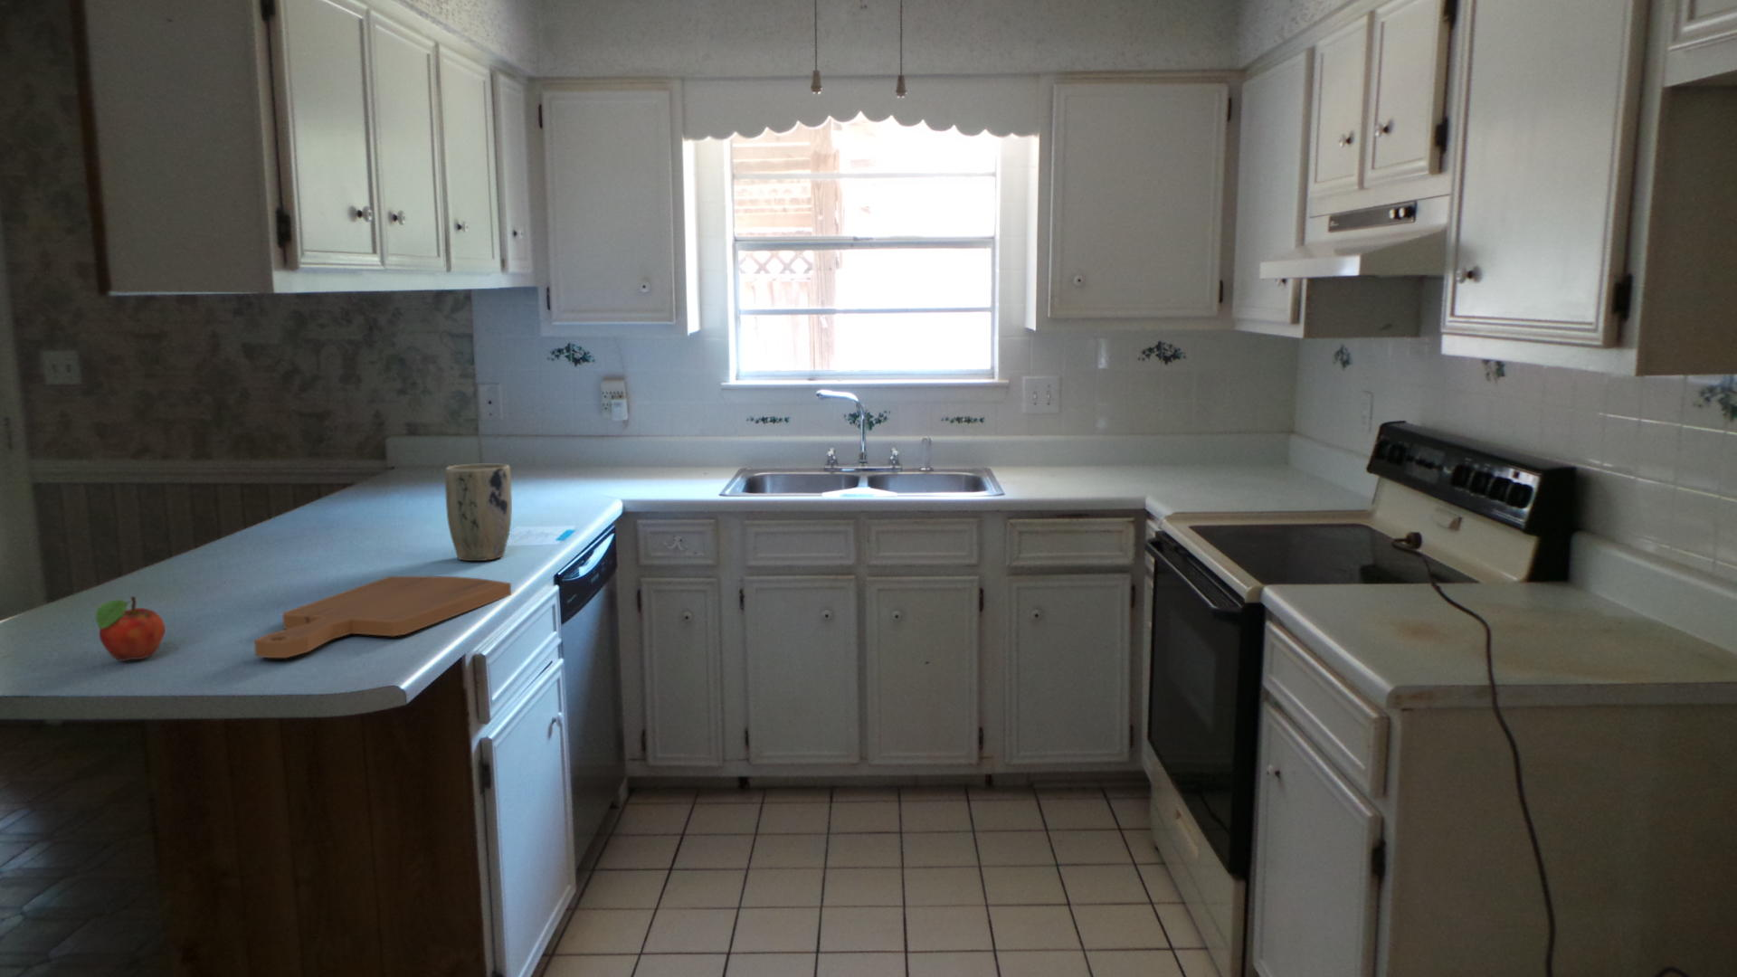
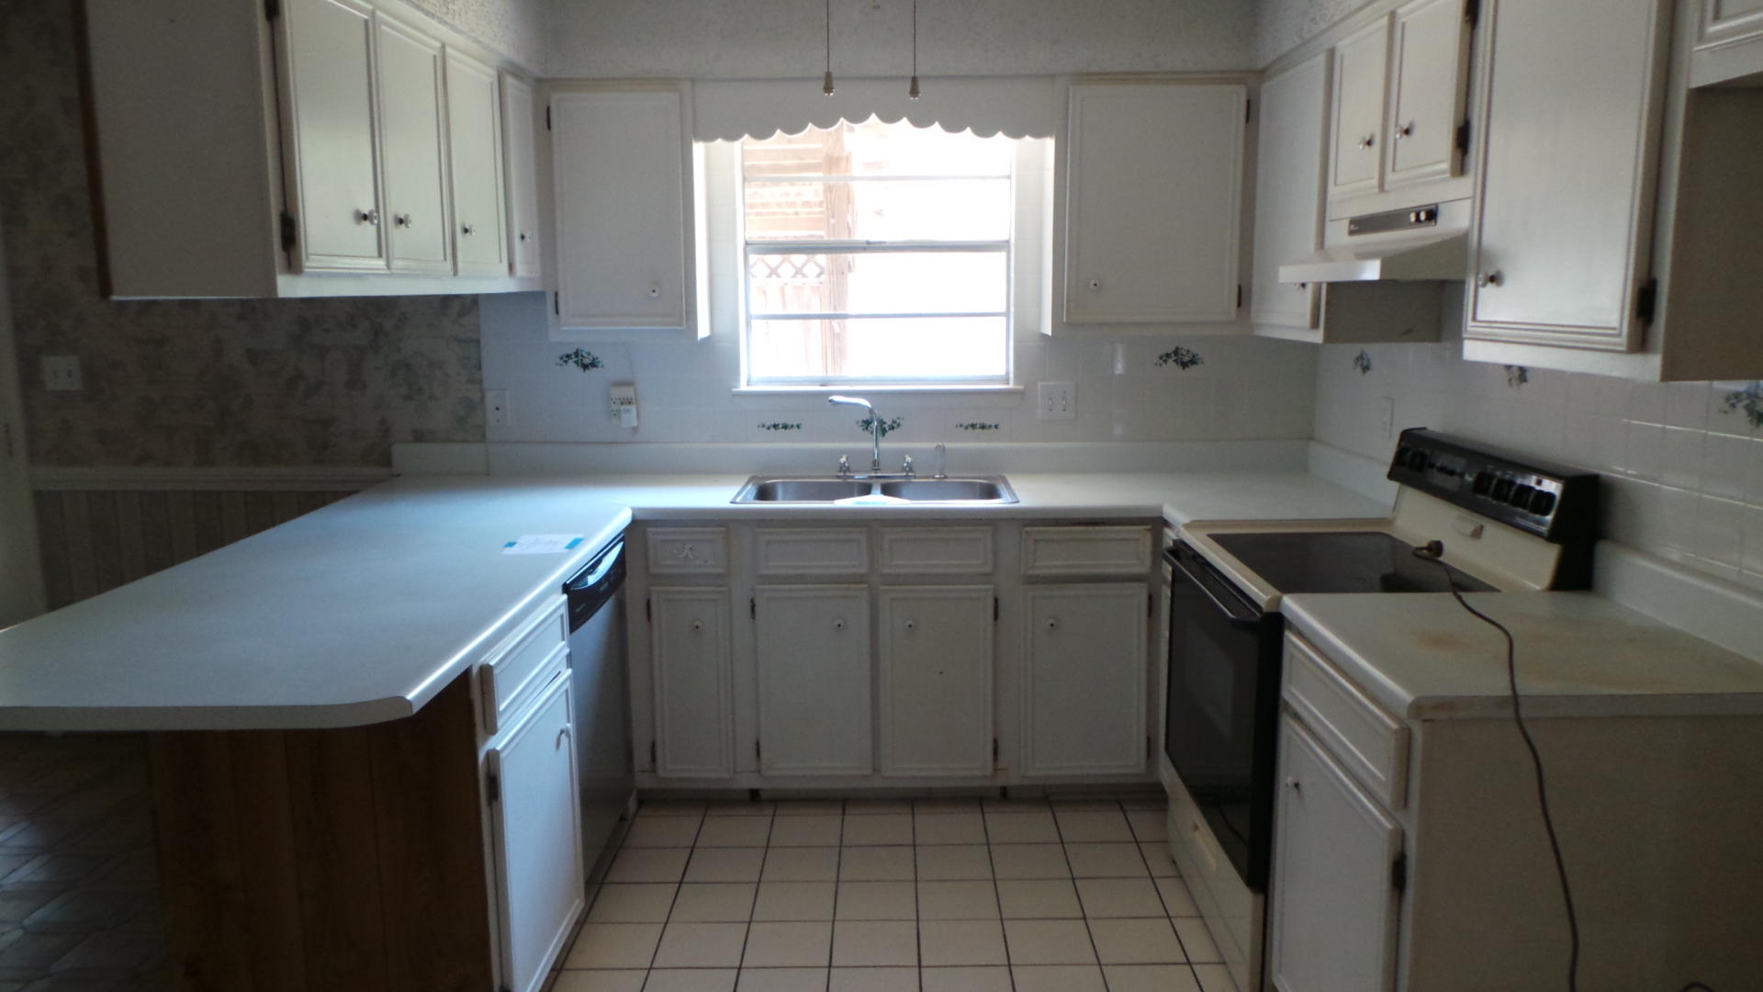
- cutting board [253,575,512,658]
- plant pot [444,463,513,562]
- fruit [95,595,167,662]
